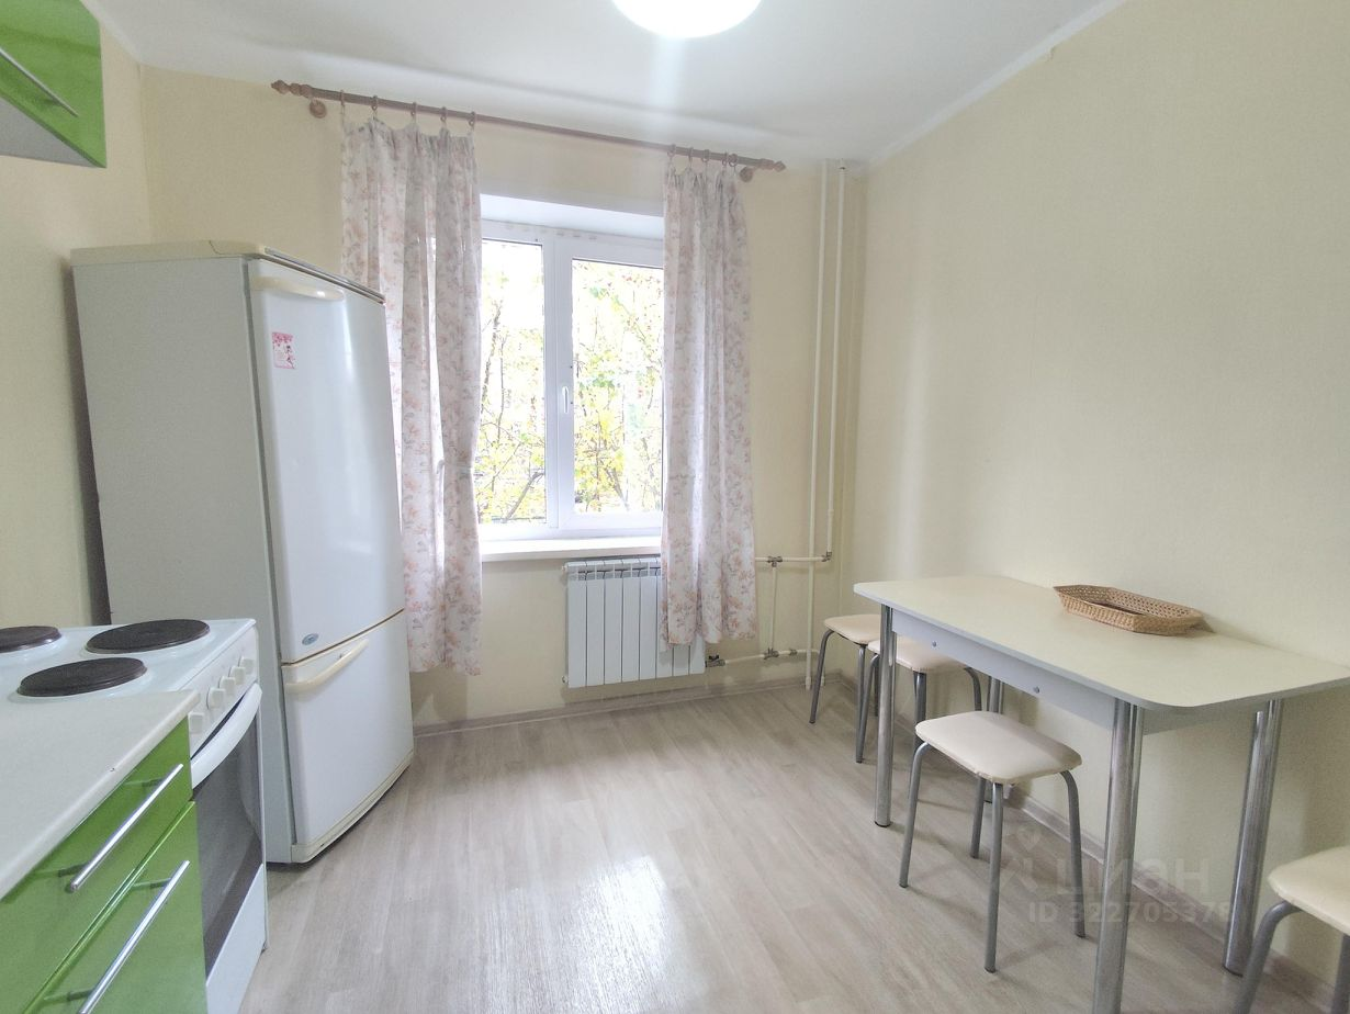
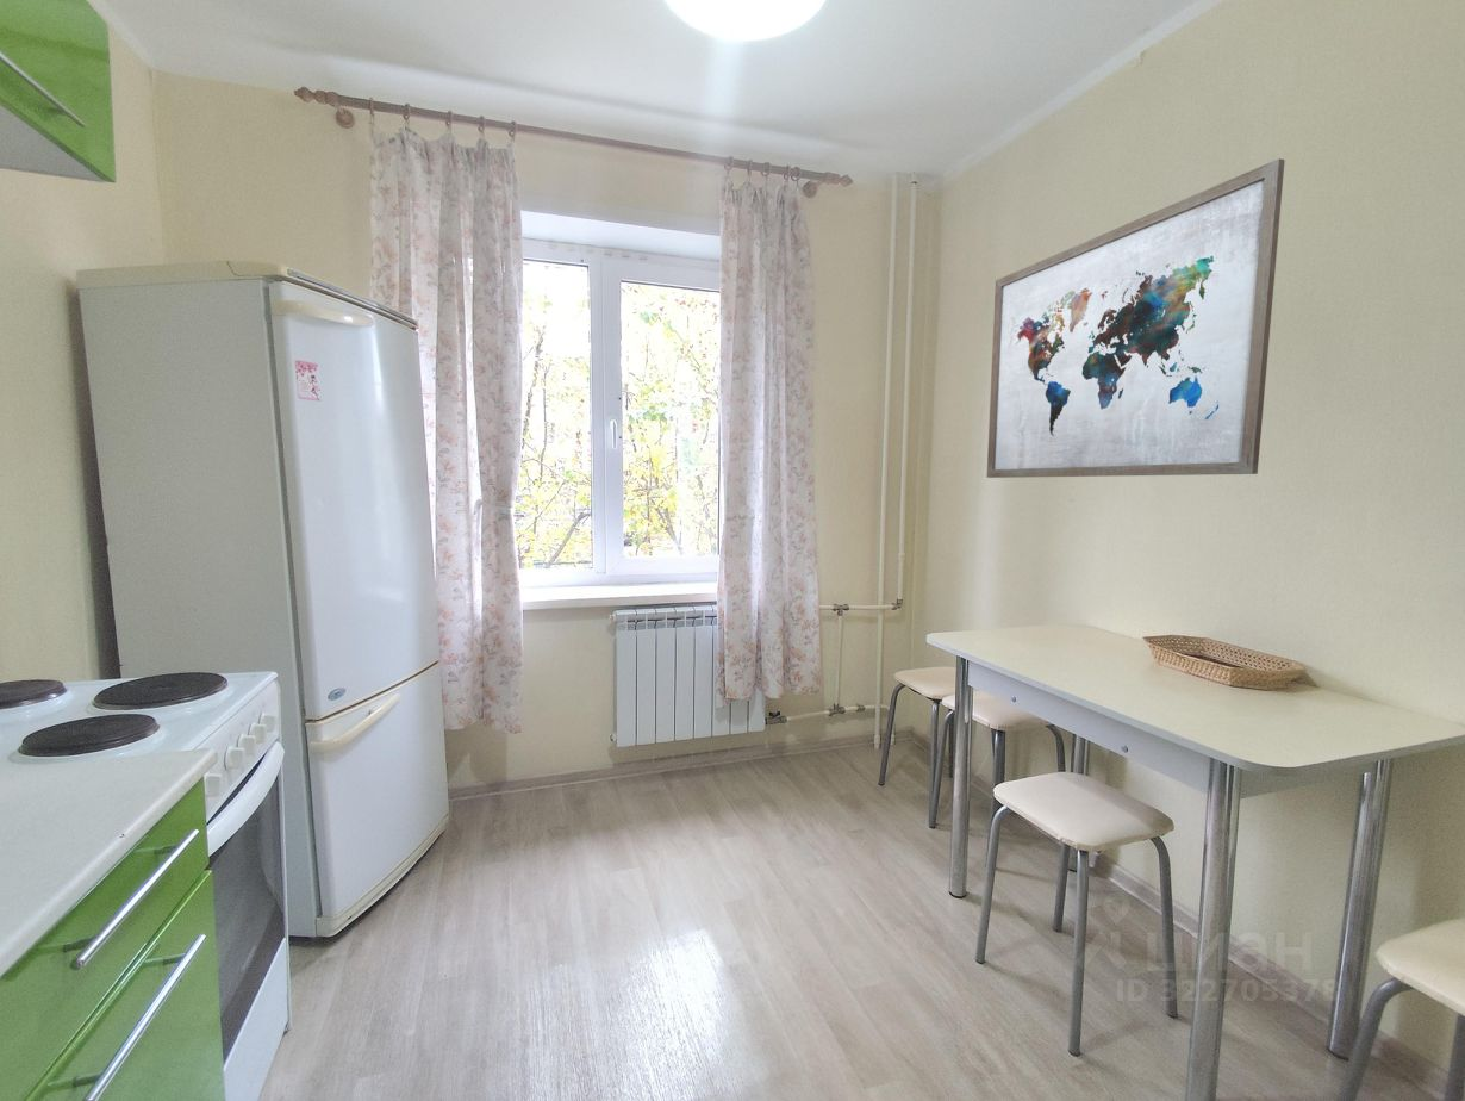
+ wall art [986,157,1286,479]
